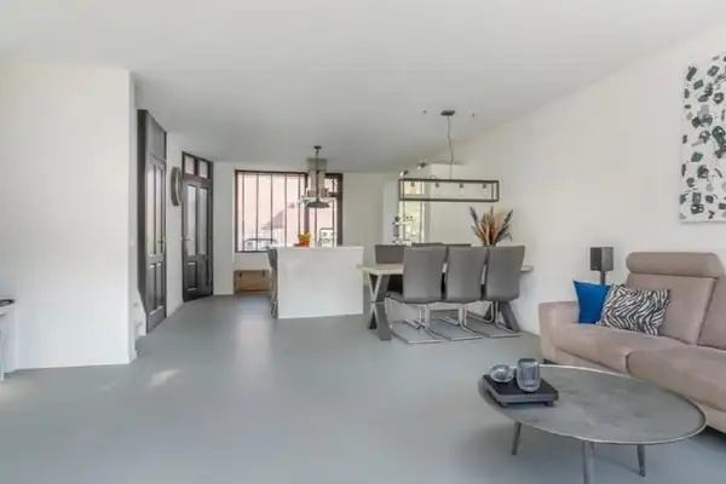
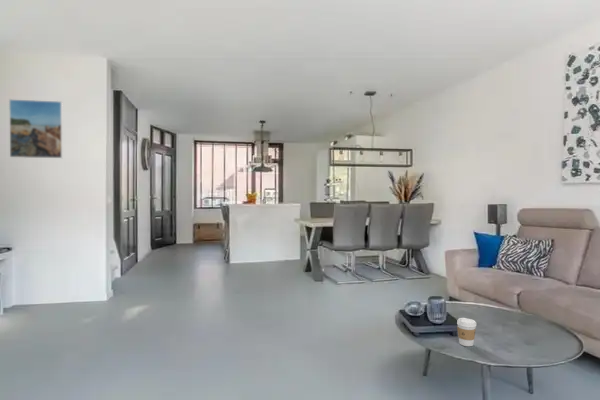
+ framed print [8,98,64,159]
+ coffee cup [456,317,477,347]
